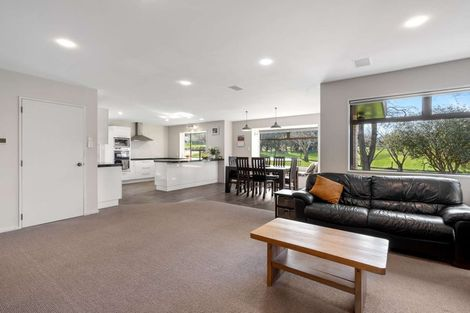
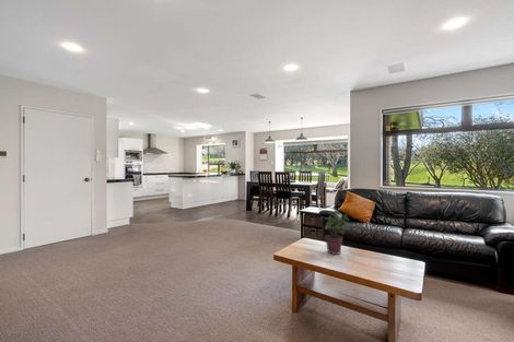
+ potted plant [324,213,350,256]
